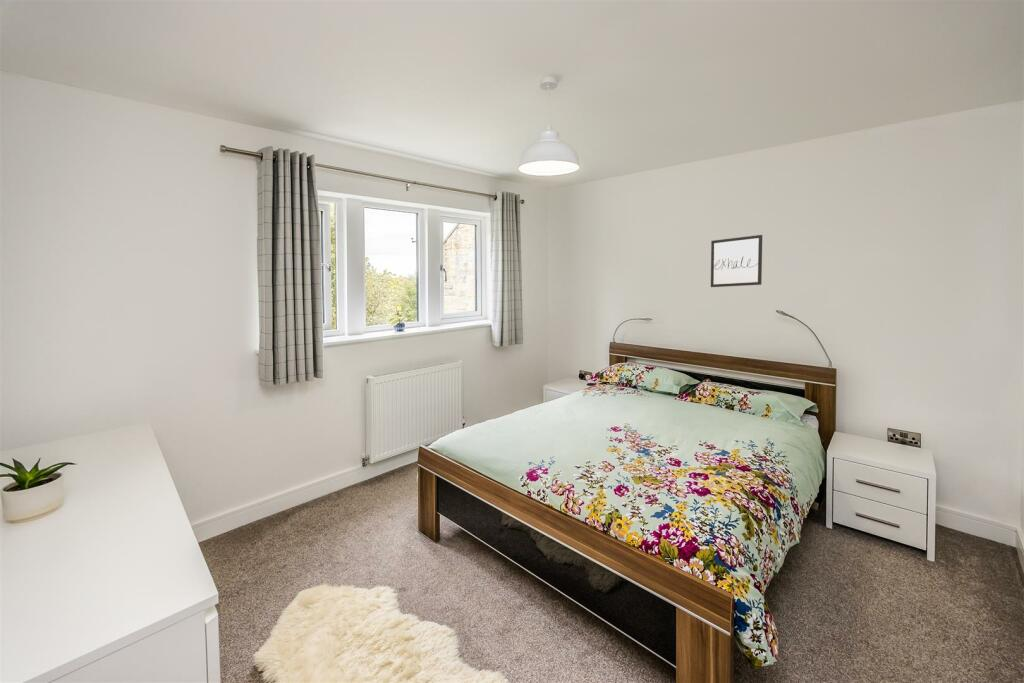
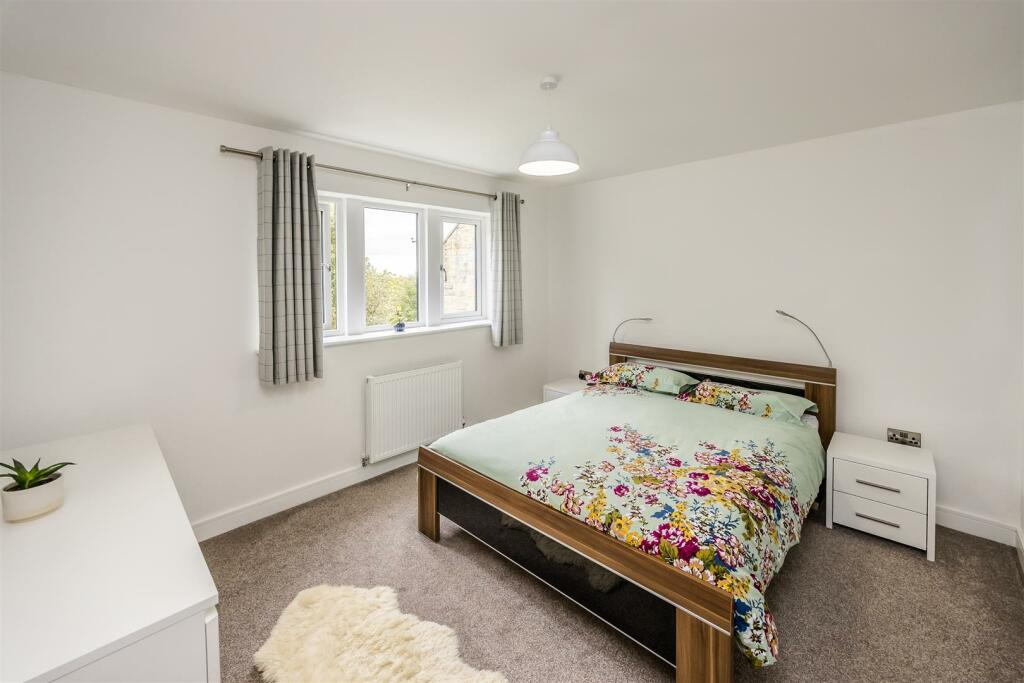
- wall art [710,234,763,288]
